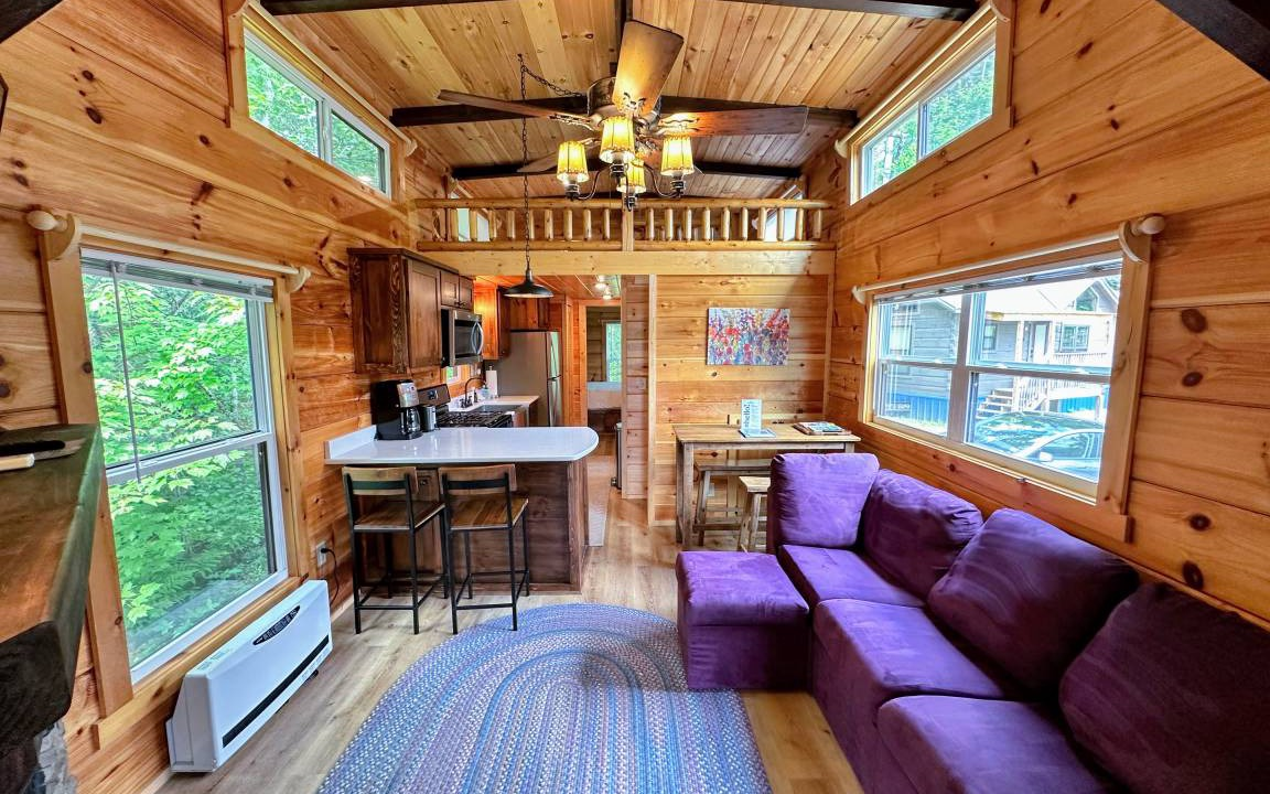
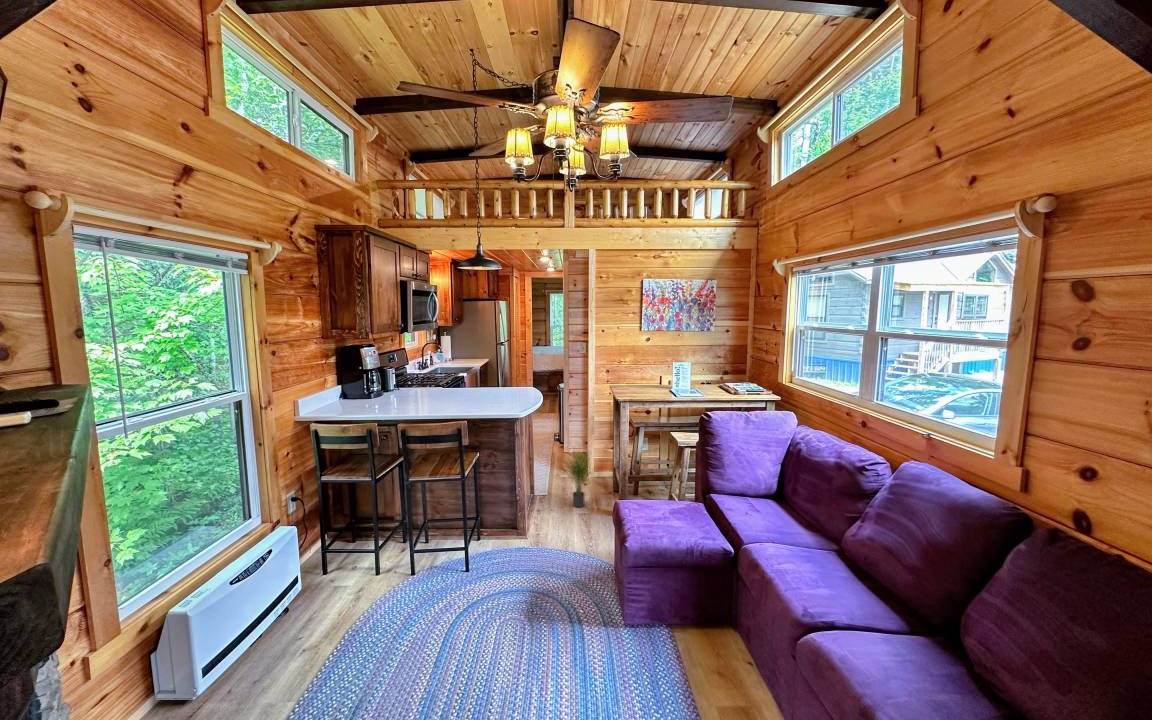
+ potted plant [556,445,595,508]
